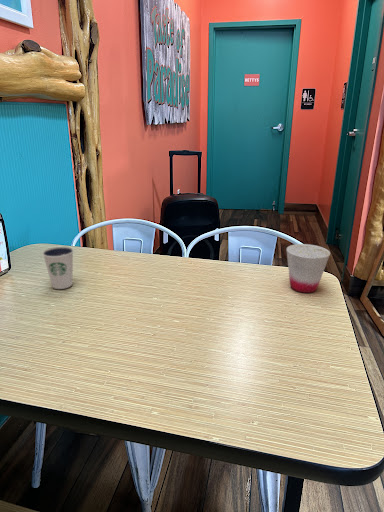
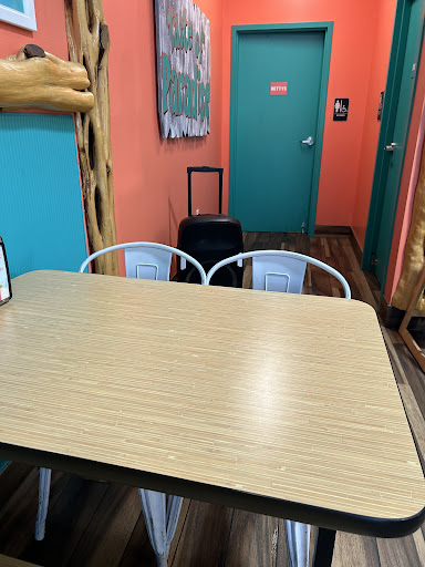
- dixie cup [41,246,74,290]
- cup [286,243,331,294]
